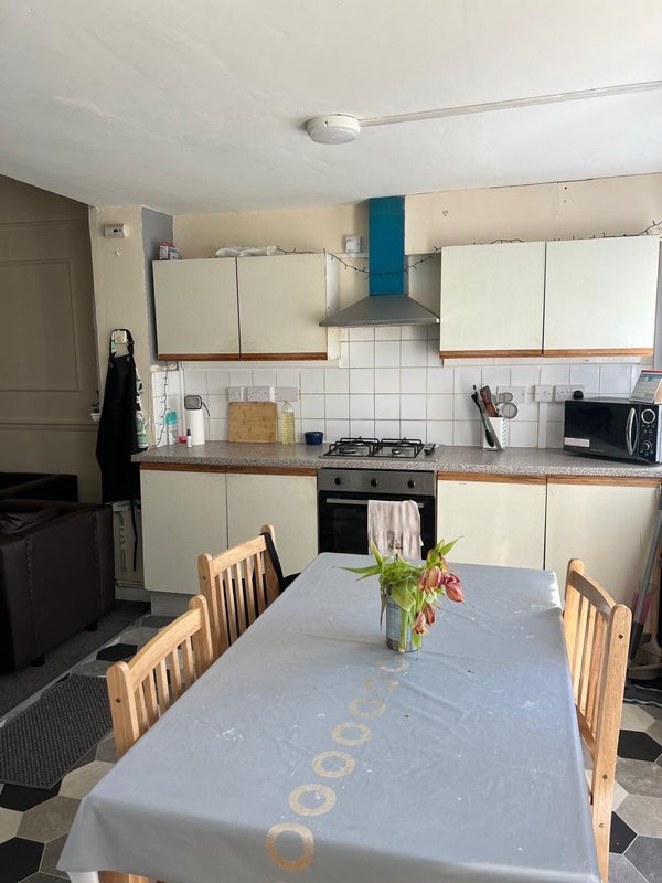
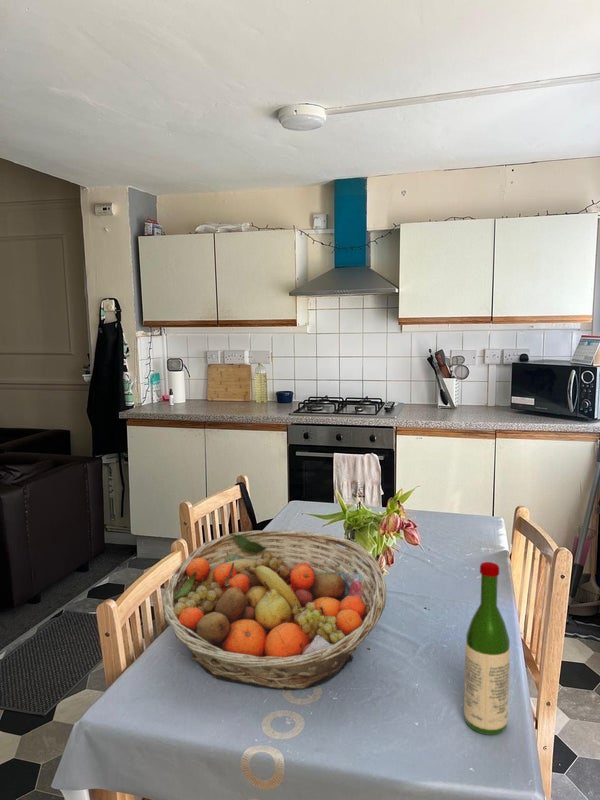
+ fruit basket [162,529,387,690]
+ wine bottle [463,561,511,736]
